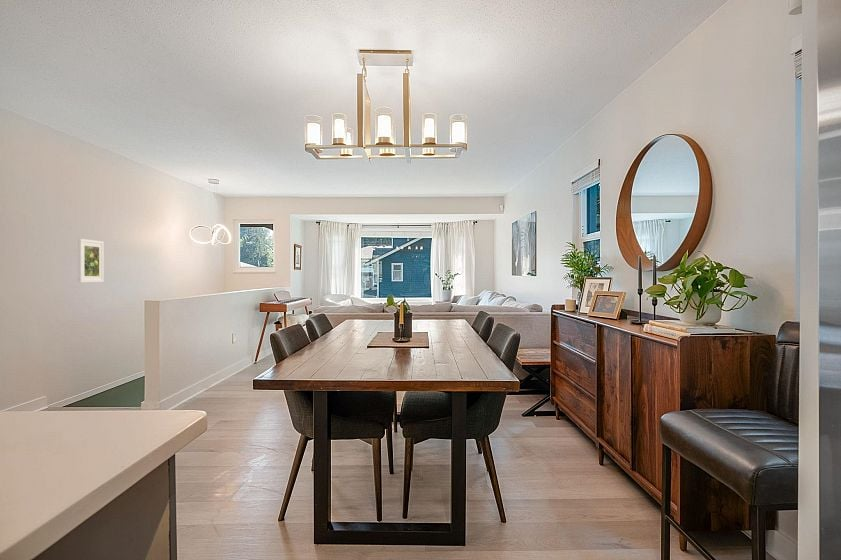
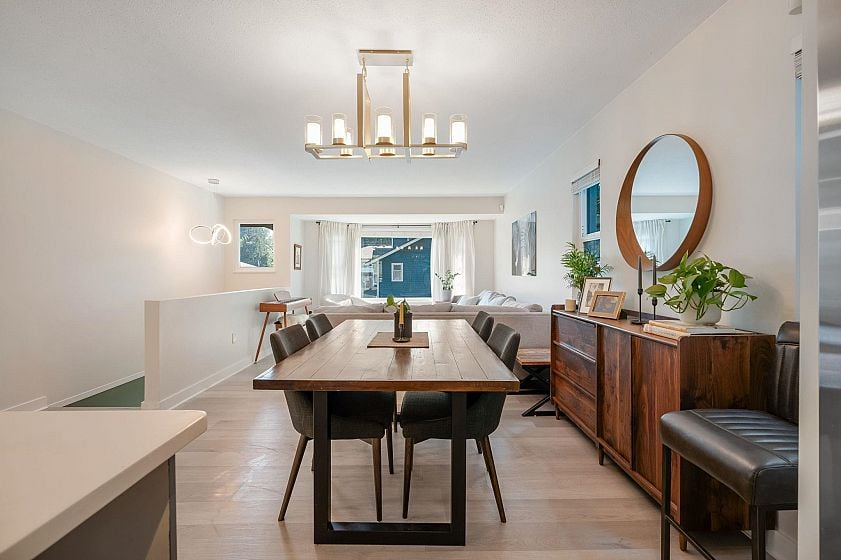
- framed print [77,238,105,283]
